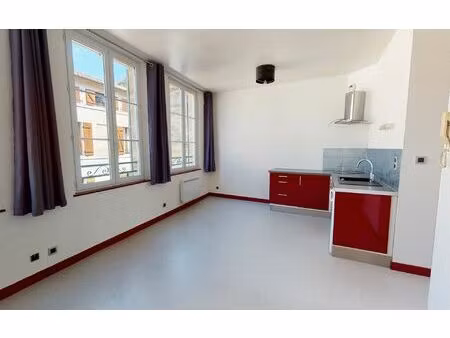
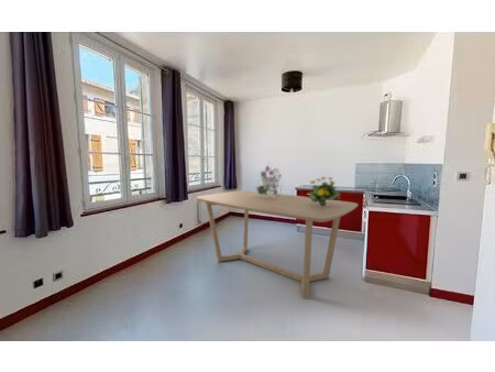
+ bouquet [255,158,286,197]
+ dining table [195,189,360,300]
+ flowering plant [308,176,341,206]
